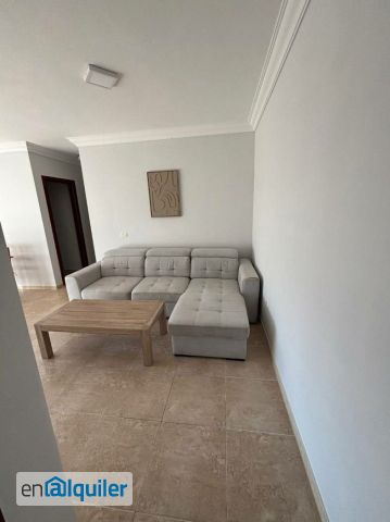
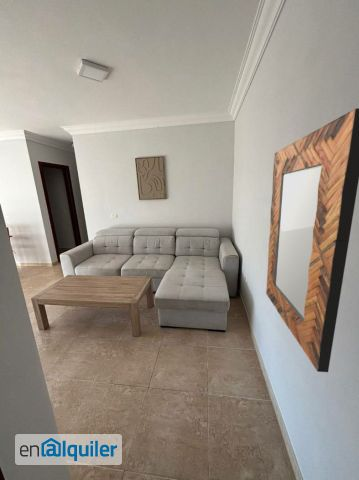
+ home mirror [265,107,359,373]
